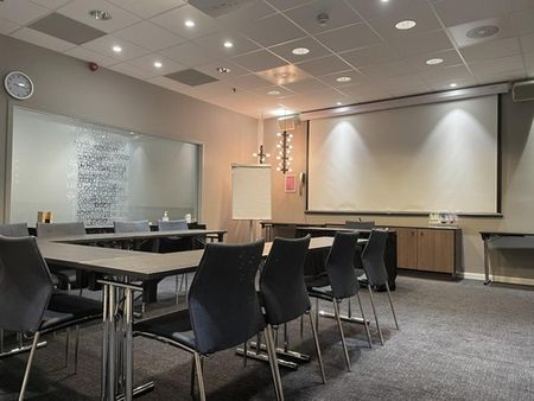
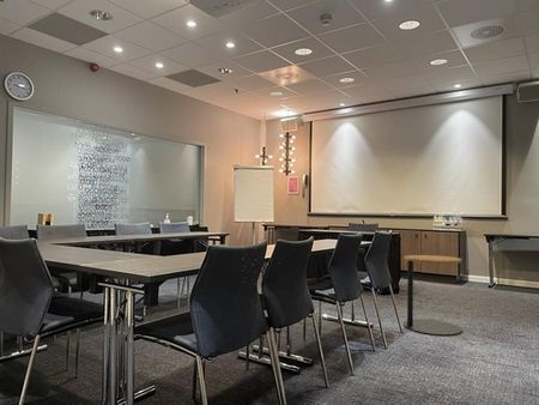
+ side table [402,254,464,337]
